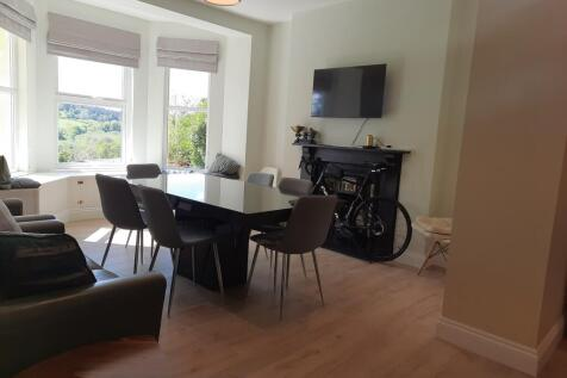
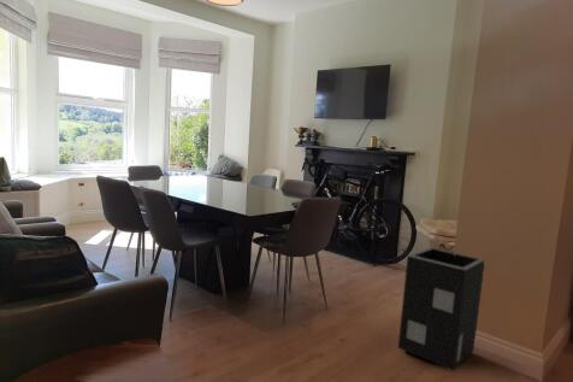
+ speaker [397,246,486,372]
